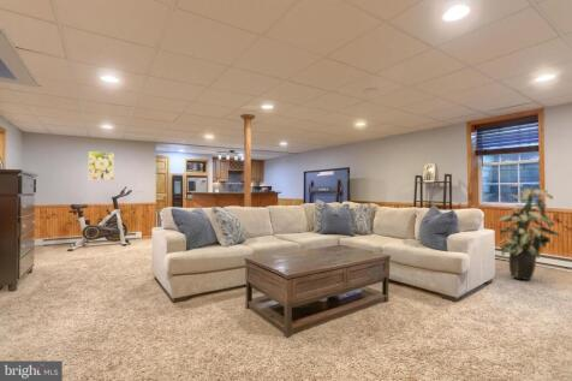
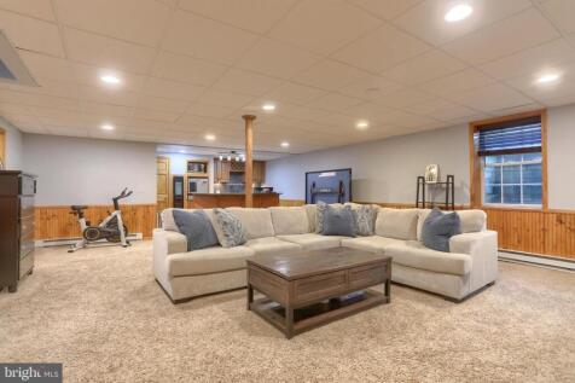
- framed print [88,150,115,181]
- indoor plant [495,183,562,281]
